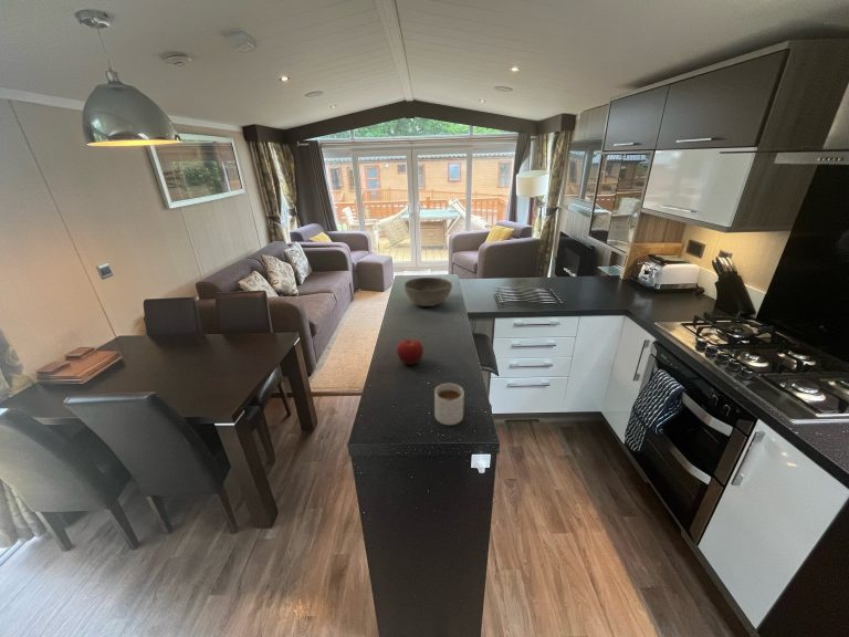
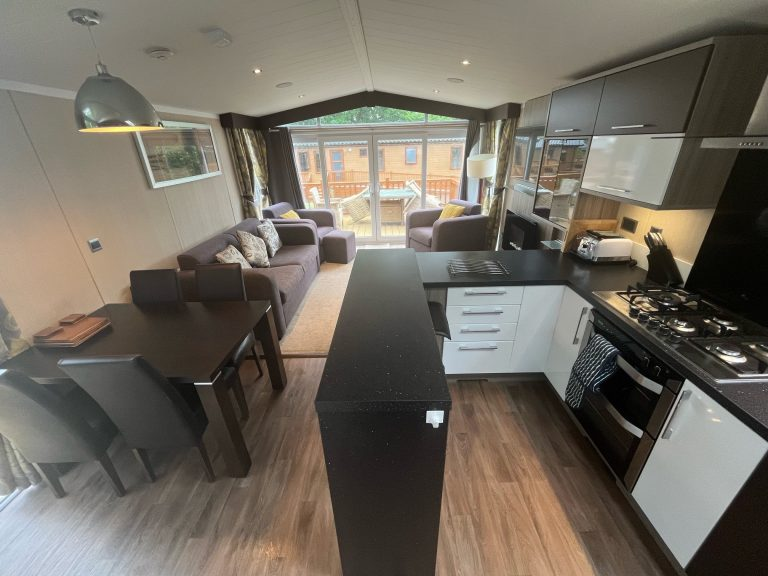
- bowl [403,276,453,307]
- mug [433,383,465,426]
- fruit [396,338,424,366]
